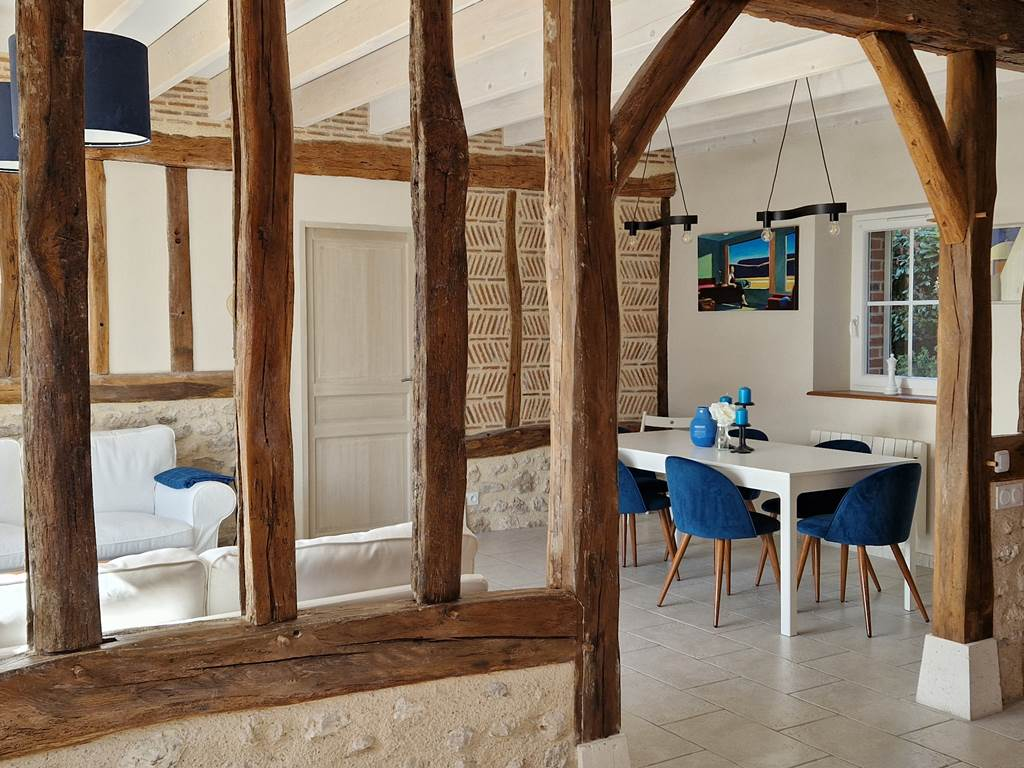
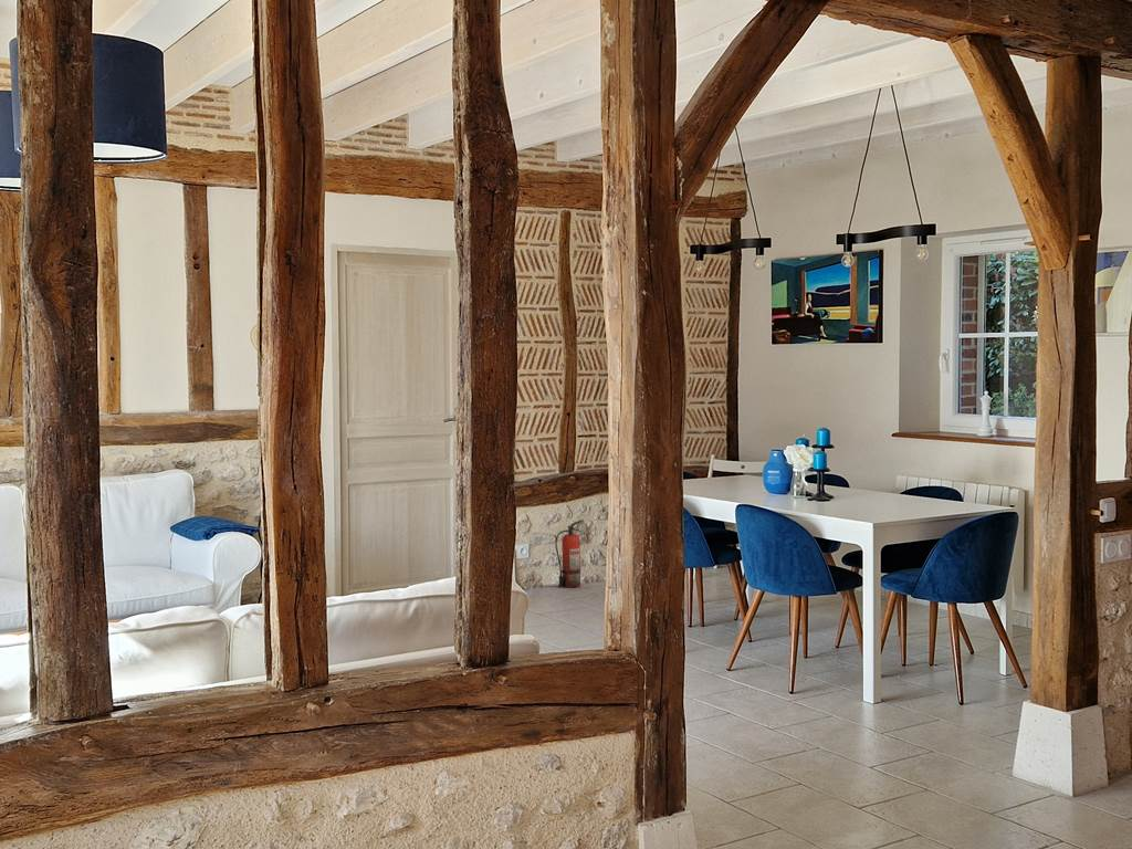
+ fire extinguisher [554,520,584,589]
